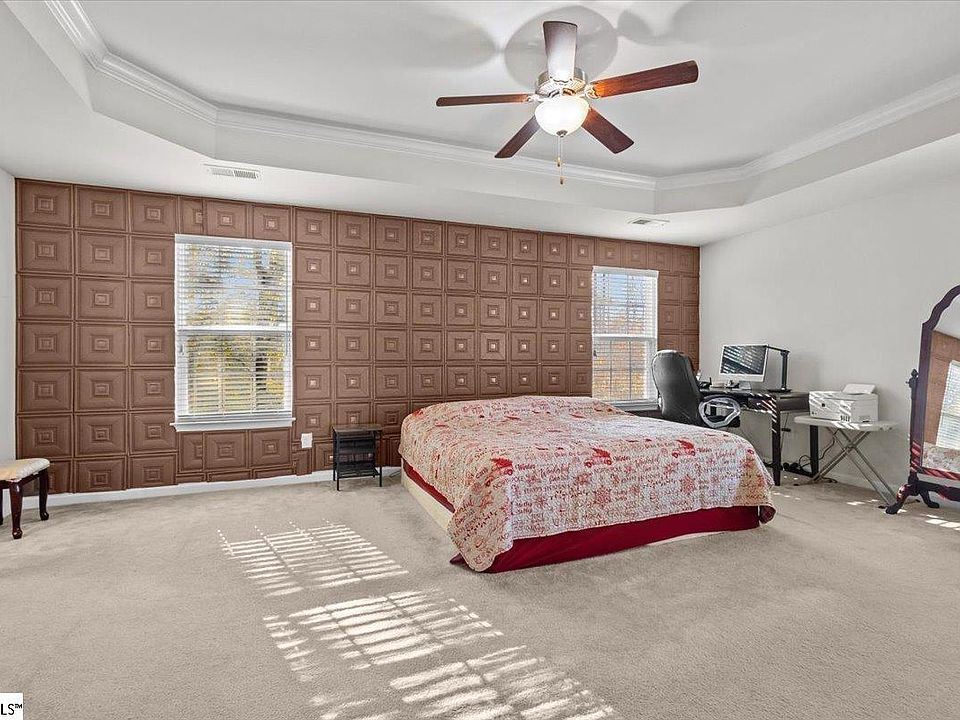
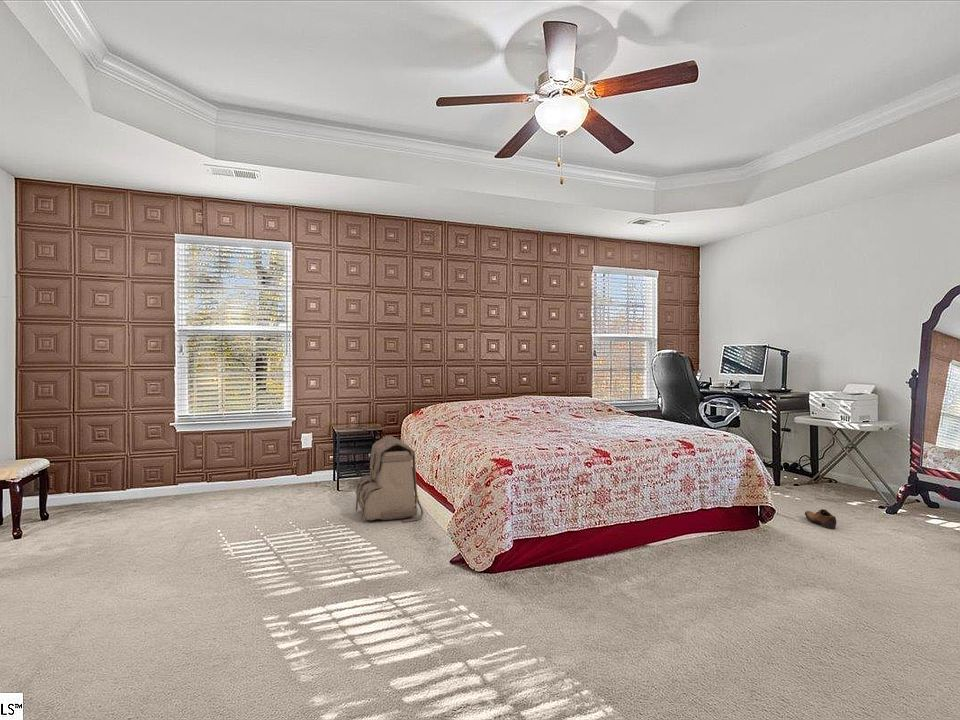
+ shoe [804,508,837,530]
+ backpack [354,435,425,523]
